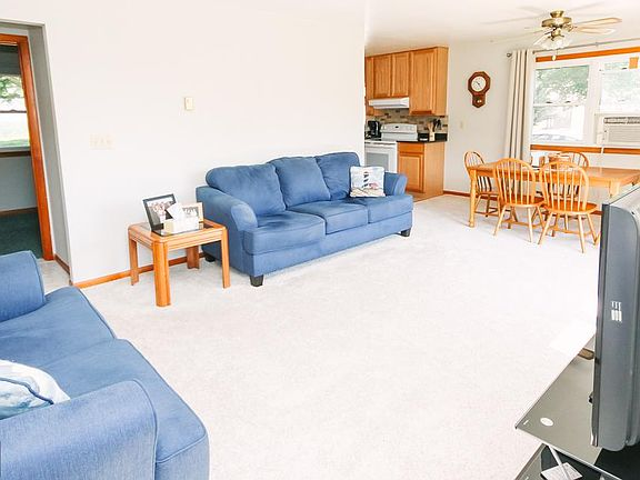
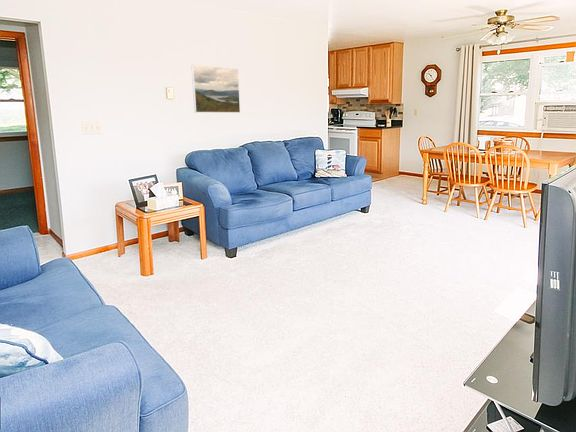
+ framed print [191,64,241,114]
